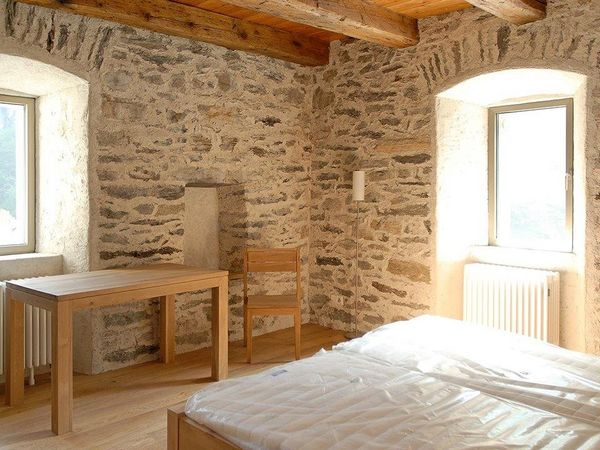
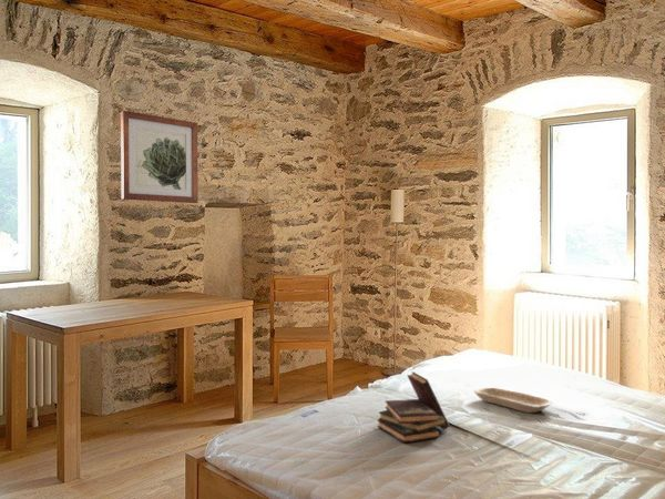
+ book [376,370,451,445]
+ tray [473,387,554,414]
+ wall art [120,110,200,204]
